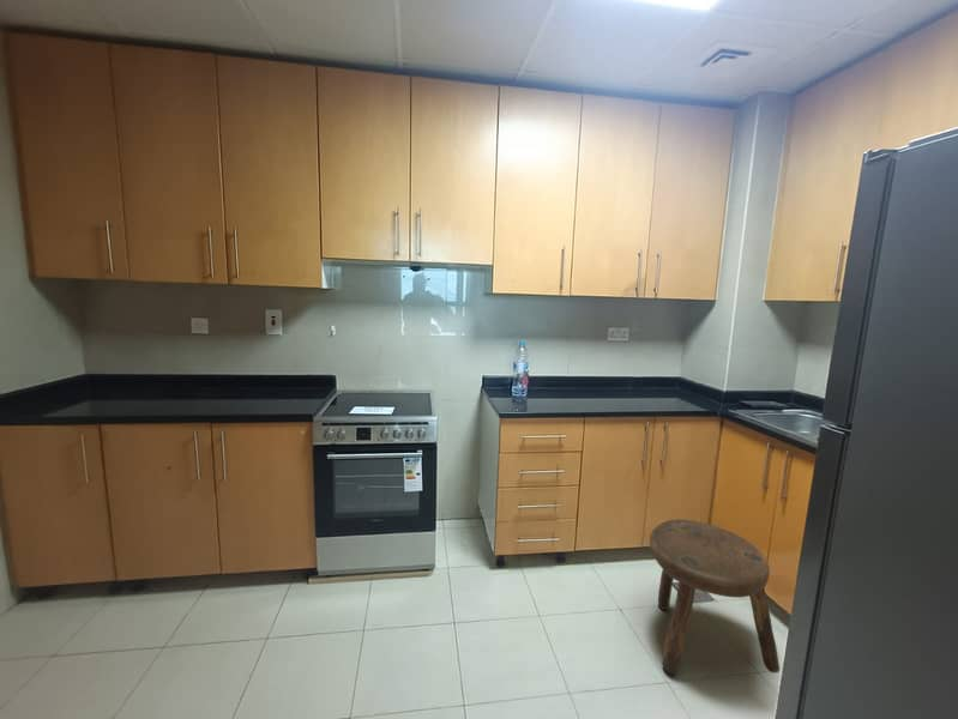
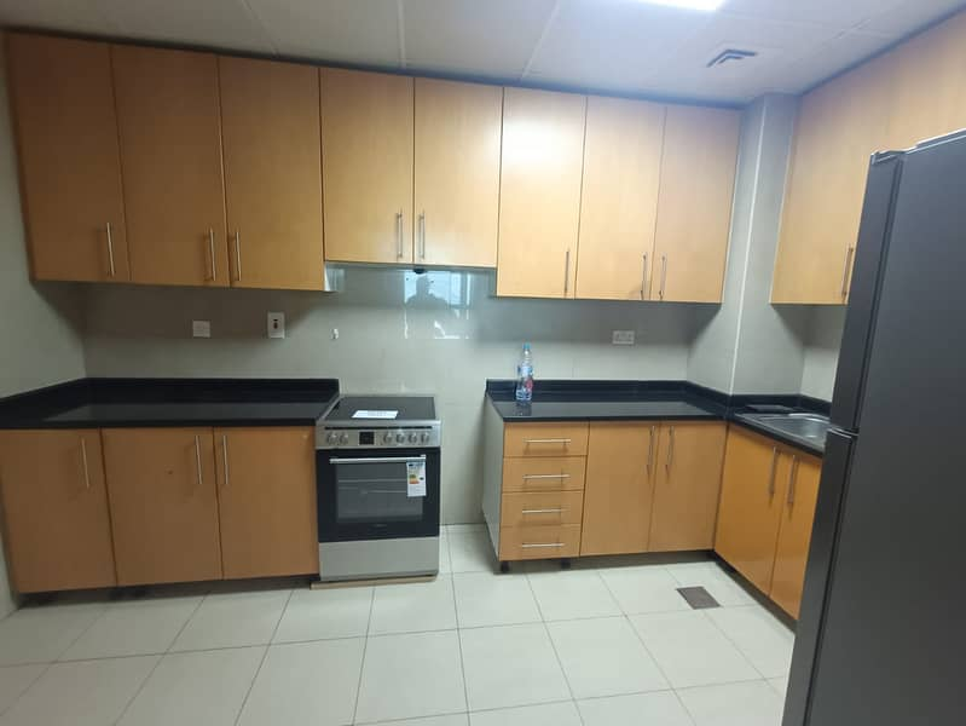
- stool [649,518,781,676]
